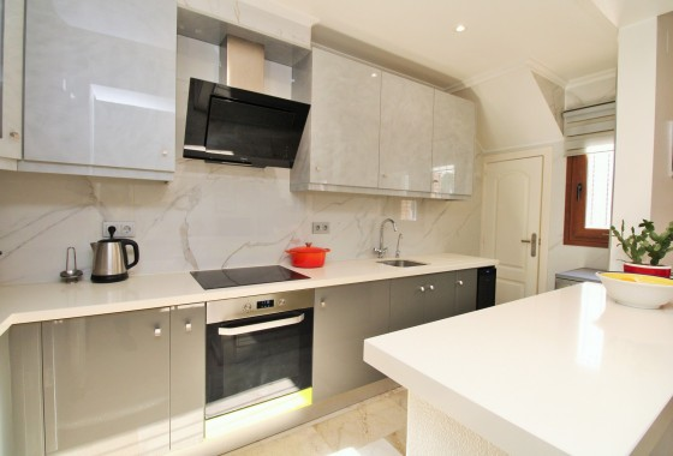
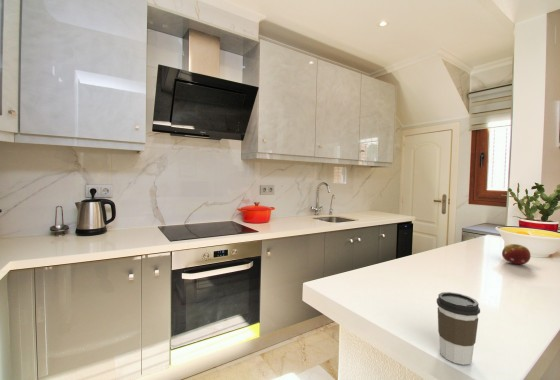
+ coffee cup [436,291,481,366]
+ fruit [501,243,532,265]
